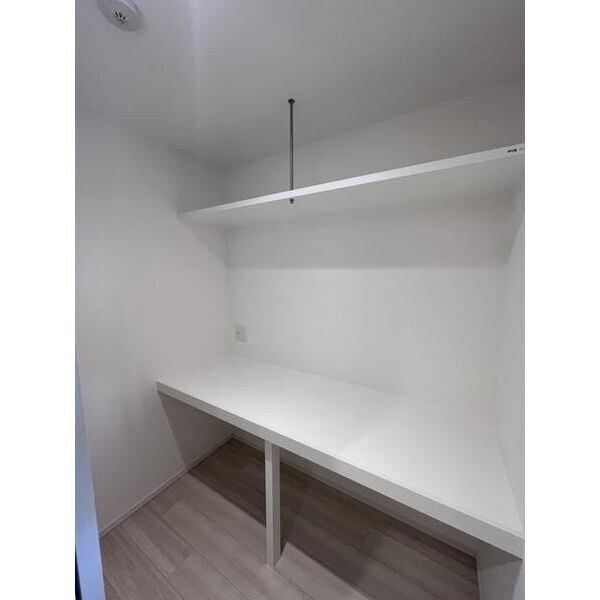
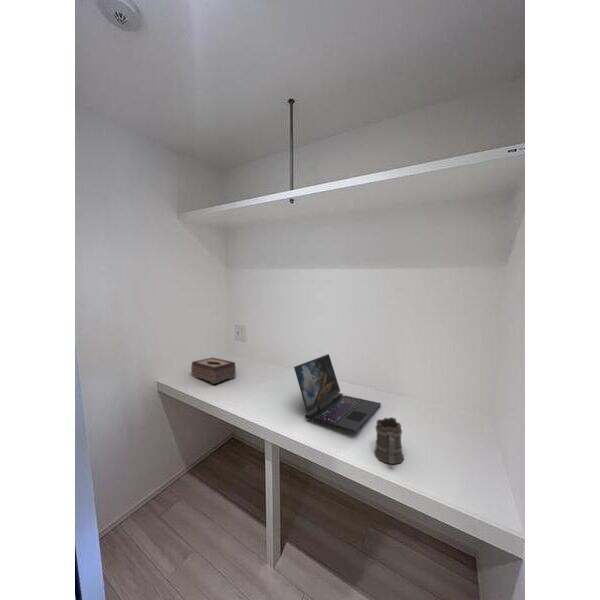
+ laptop [293,353,382,433]
+ tissue box [190,356,237,385]
+ mug [374,416,405,465]
